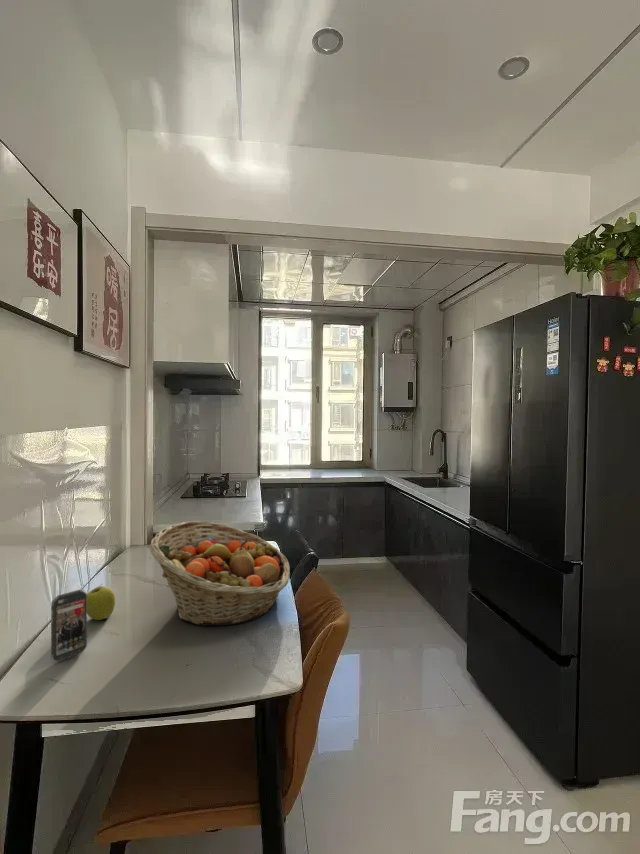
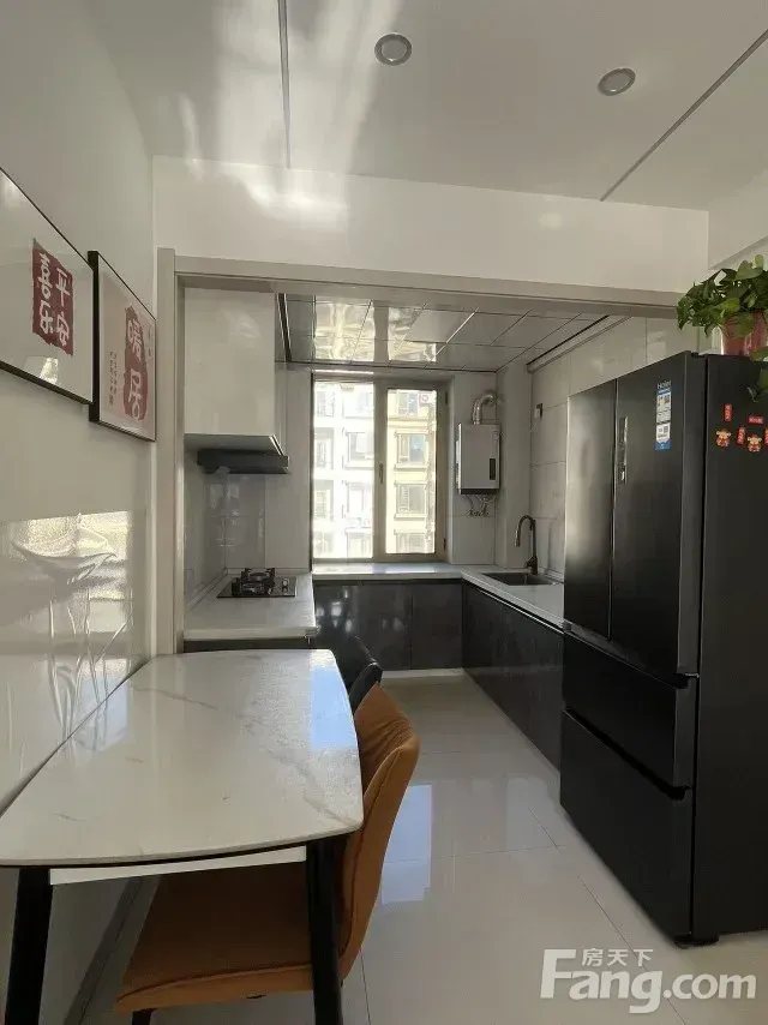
- fruit basket [149,520,291,627]
- smartphone [50,589,88,662]
- apple [86,583,116,621]
